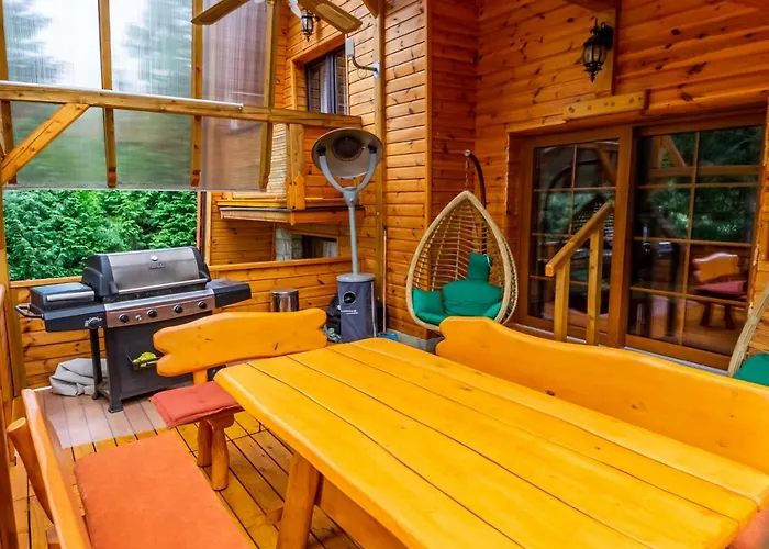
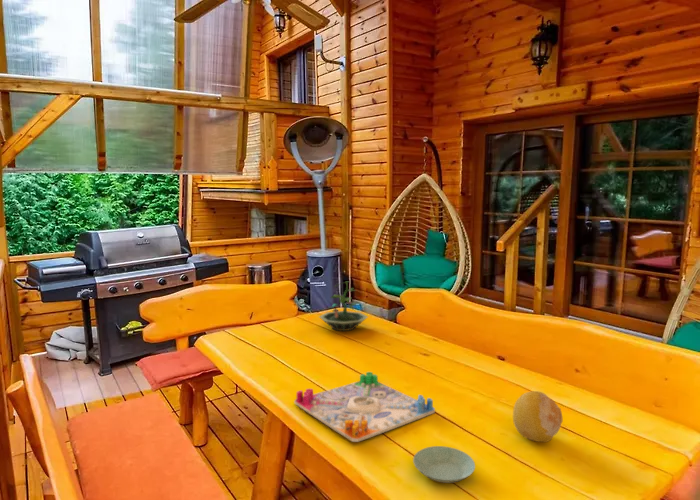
+ board game [293,371,436,443]
+ terrarium [318,281,369,332]
+ fruit [512,390,563,443]
+ saucer [412,445,476,484]
